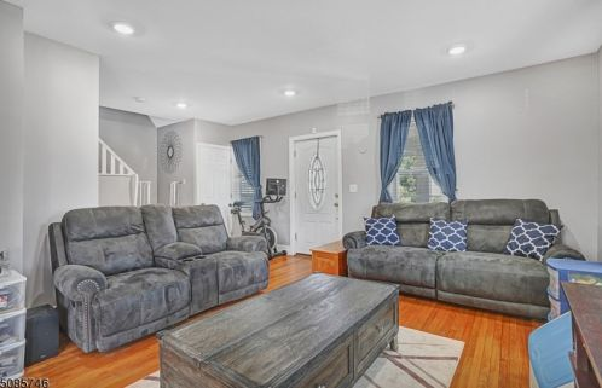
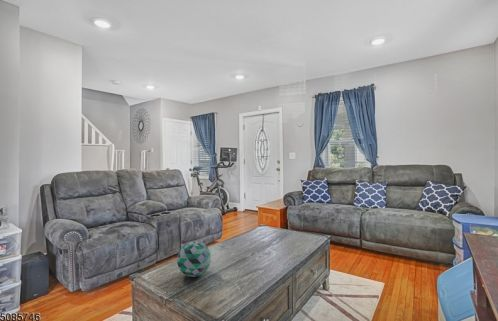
+ decorative ball [176,240,212,278]
